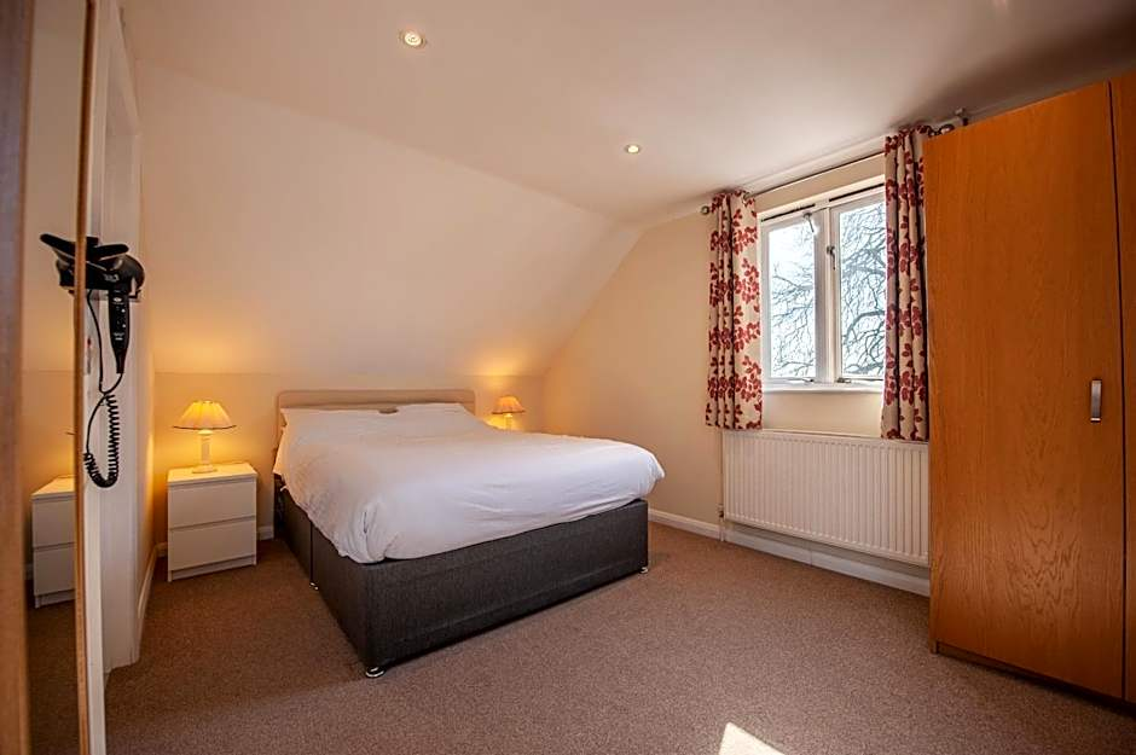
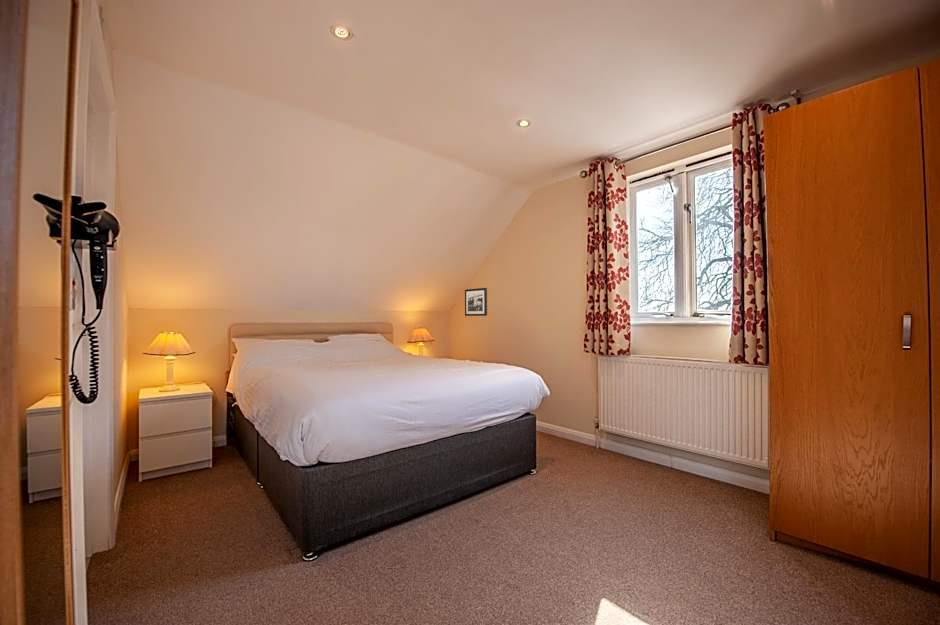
+ picture frame [464,287,488,317]
